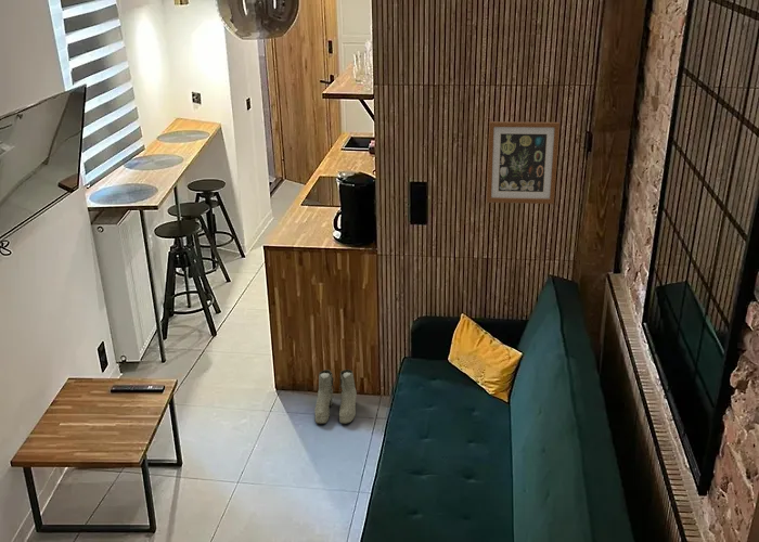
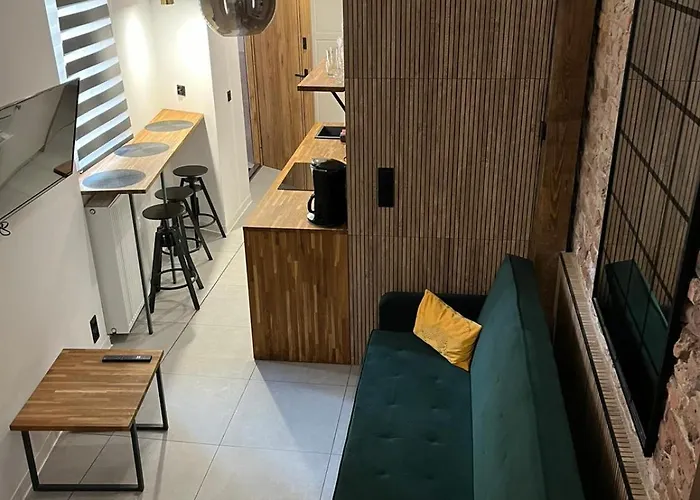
- wall art [486,120,561,205]
- boots [313,369,358,425]
